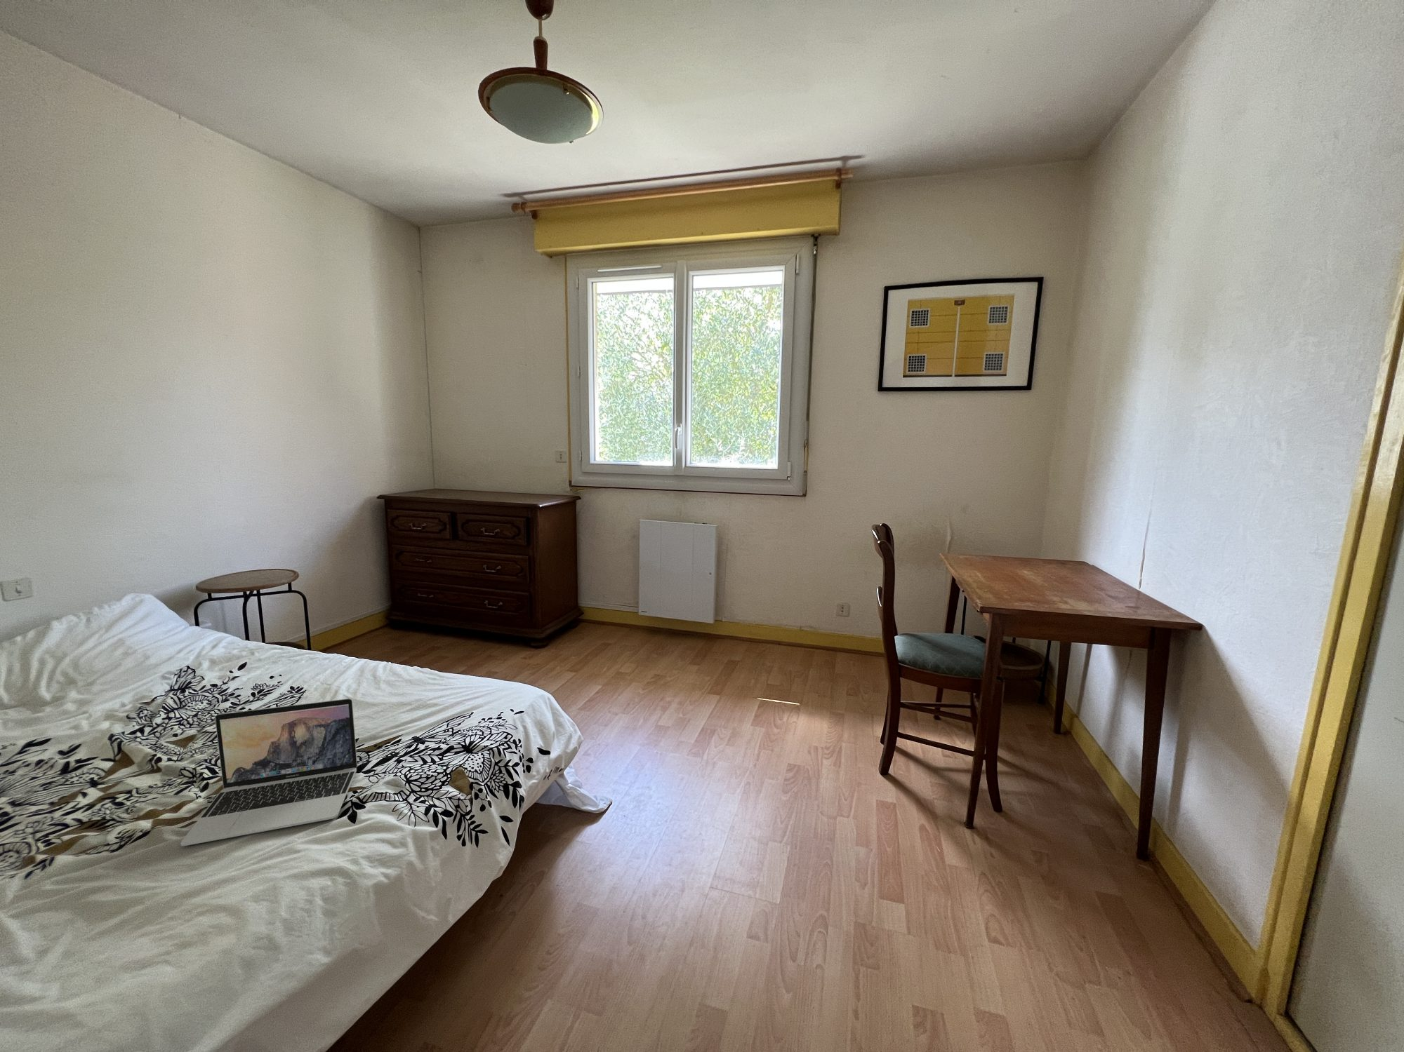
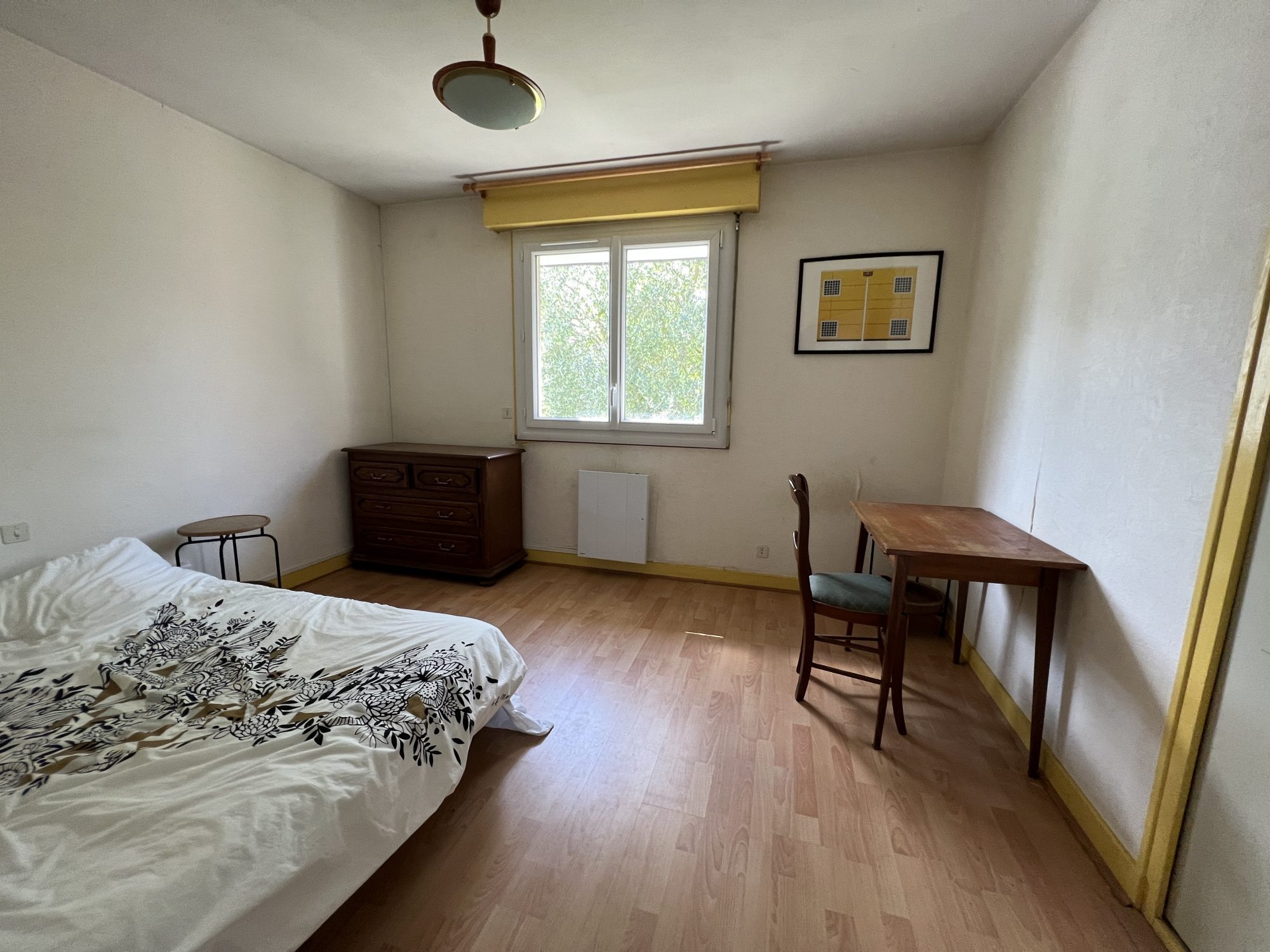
- laptop [180,697,358,846]
